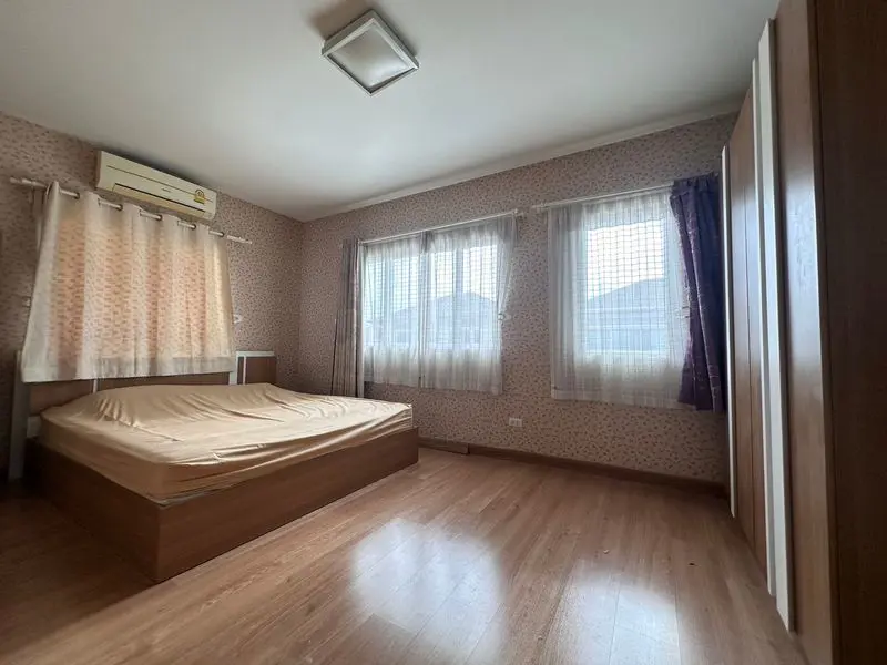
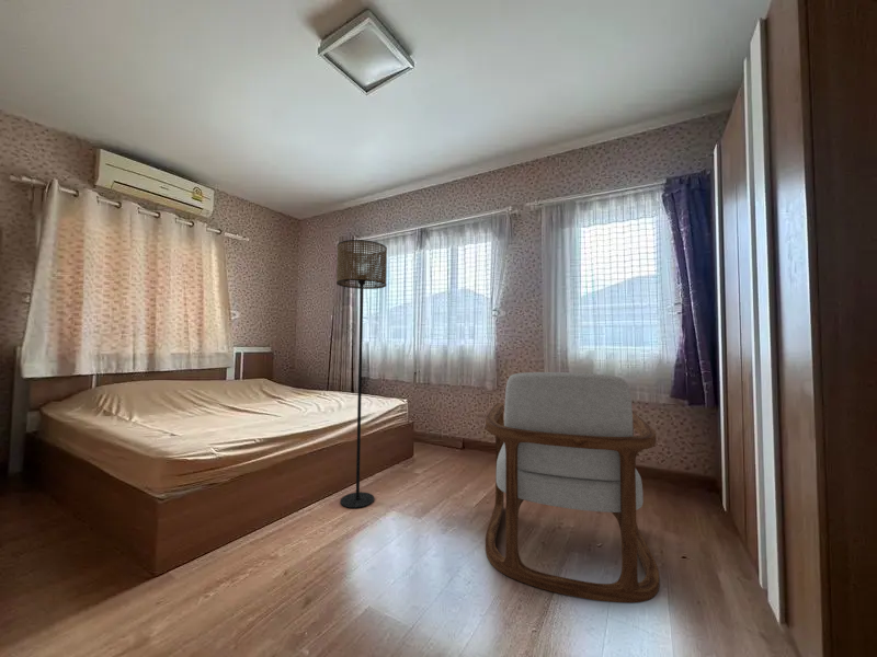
+ floor lamp [335,239,388,509]
+ armchair [485,371,661,604]
